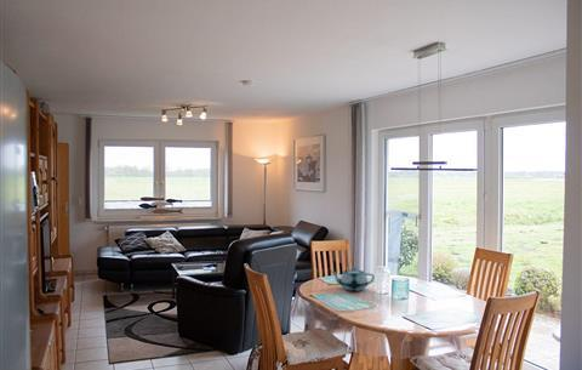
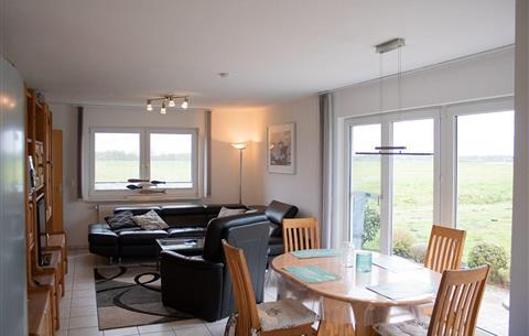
- teapot [331,266,376,292]
